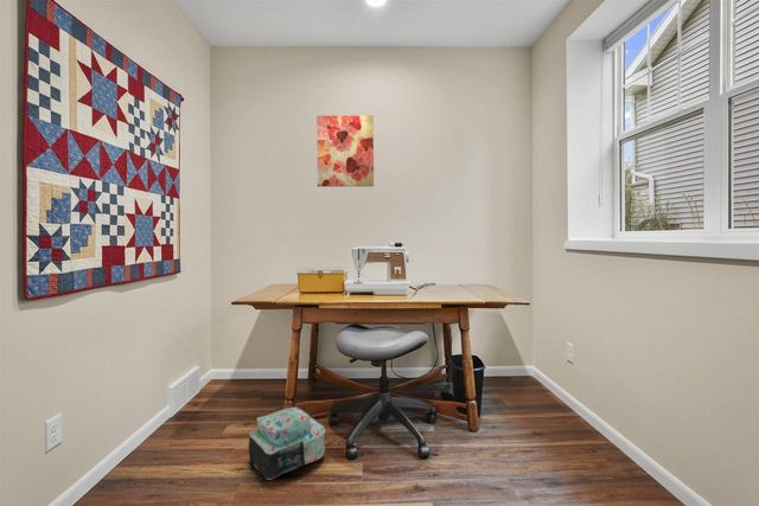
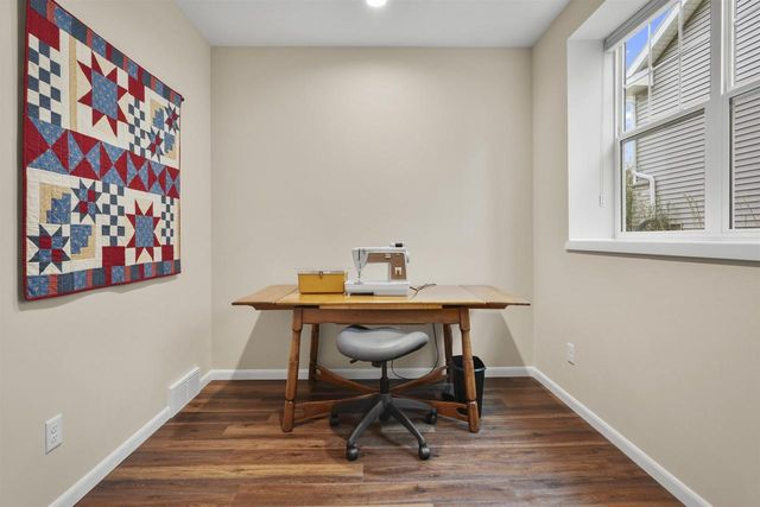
- backpack [248,405,326,483]
- wall art [315,115,375,187]
